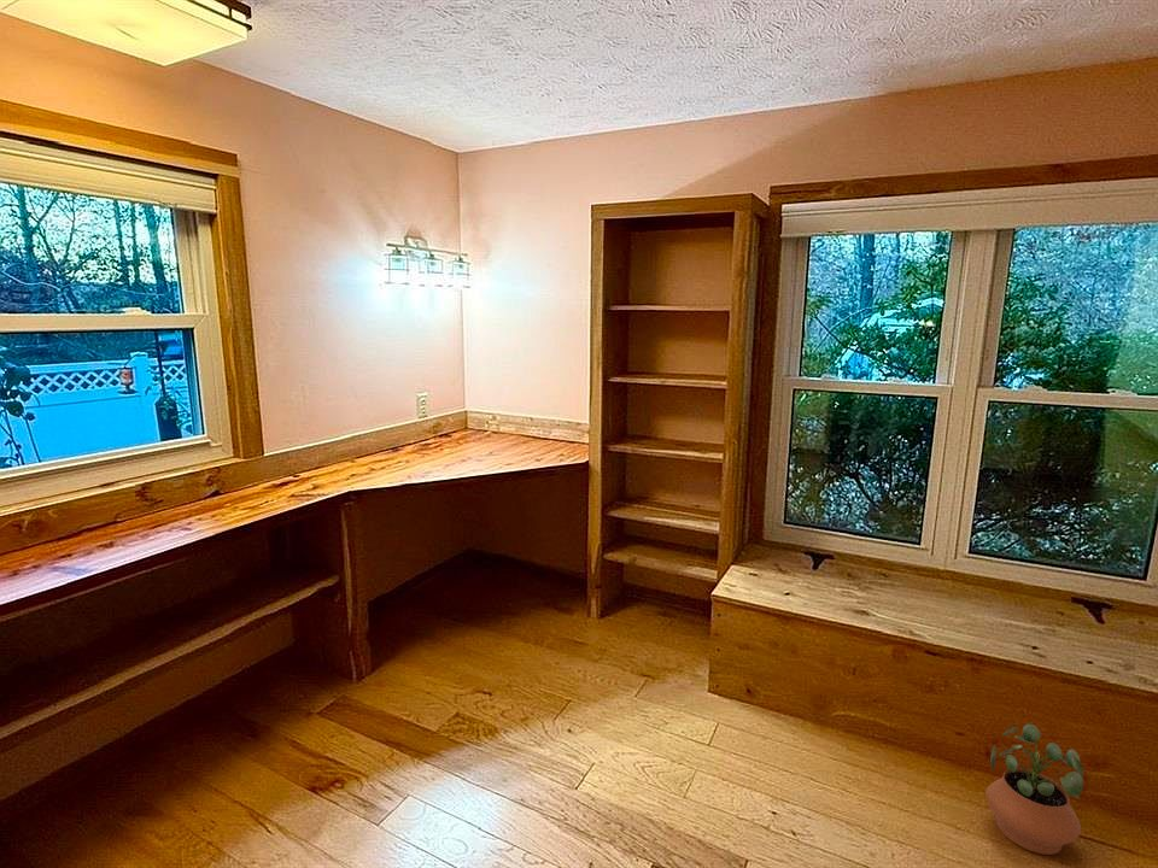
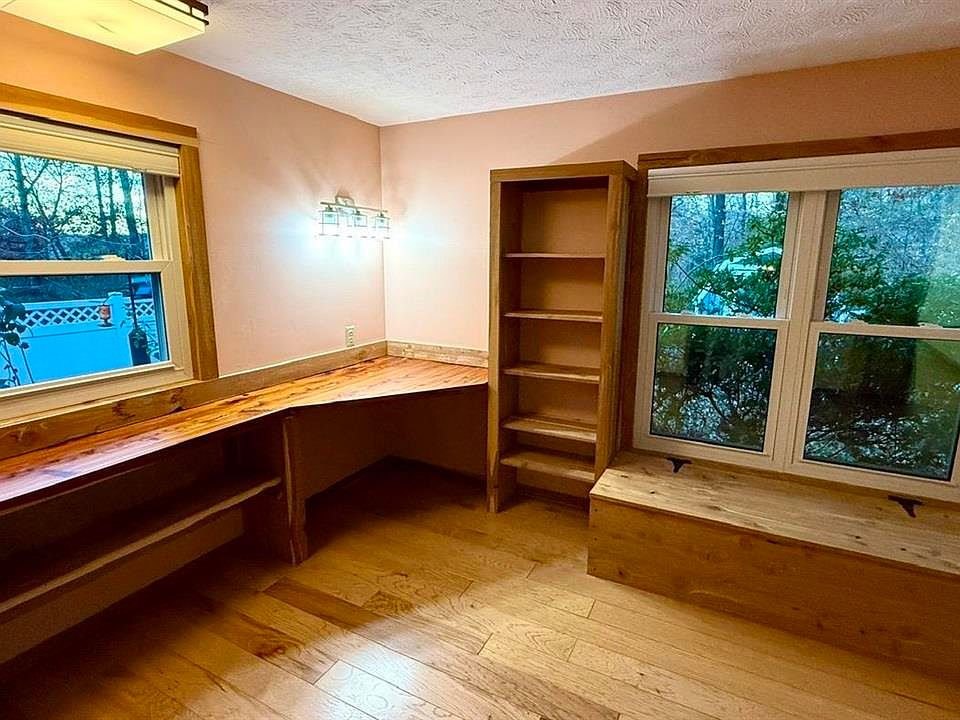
- potted plant [984,723,1084,856]
